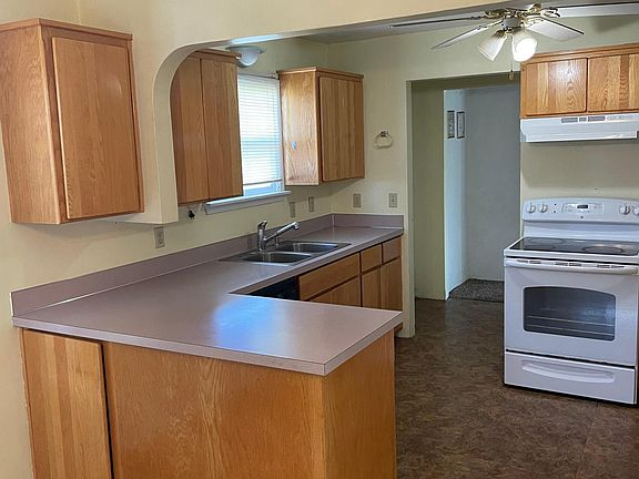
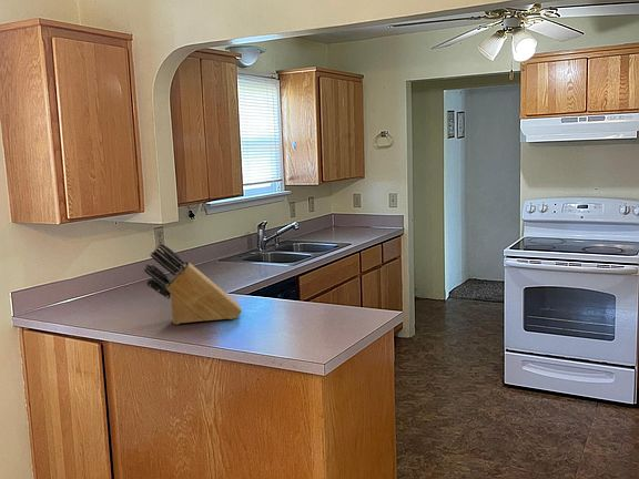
+ knife block [143,243,243,325]
